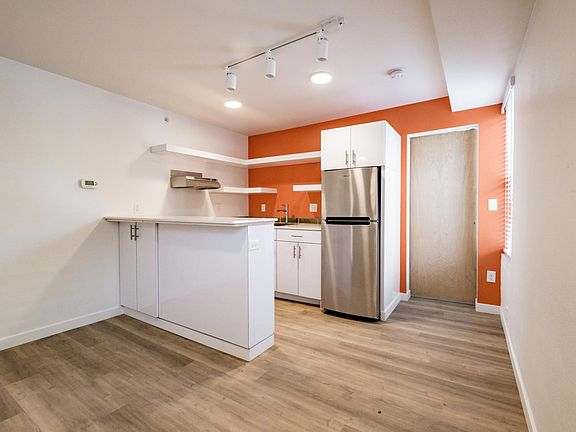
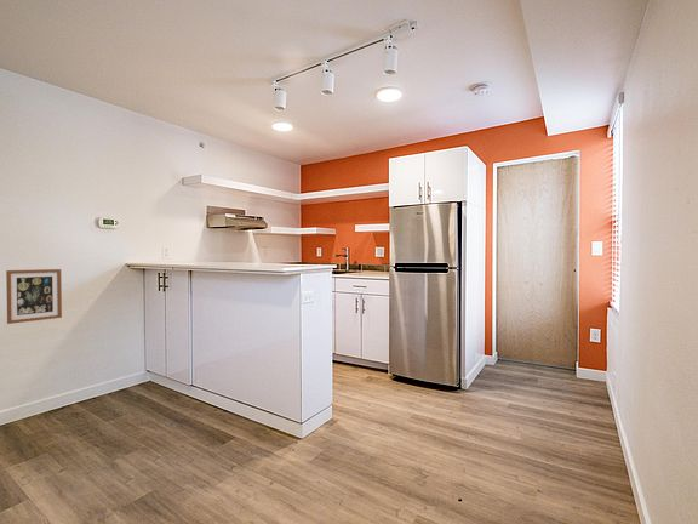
+ wall art [5,268,63,325]
